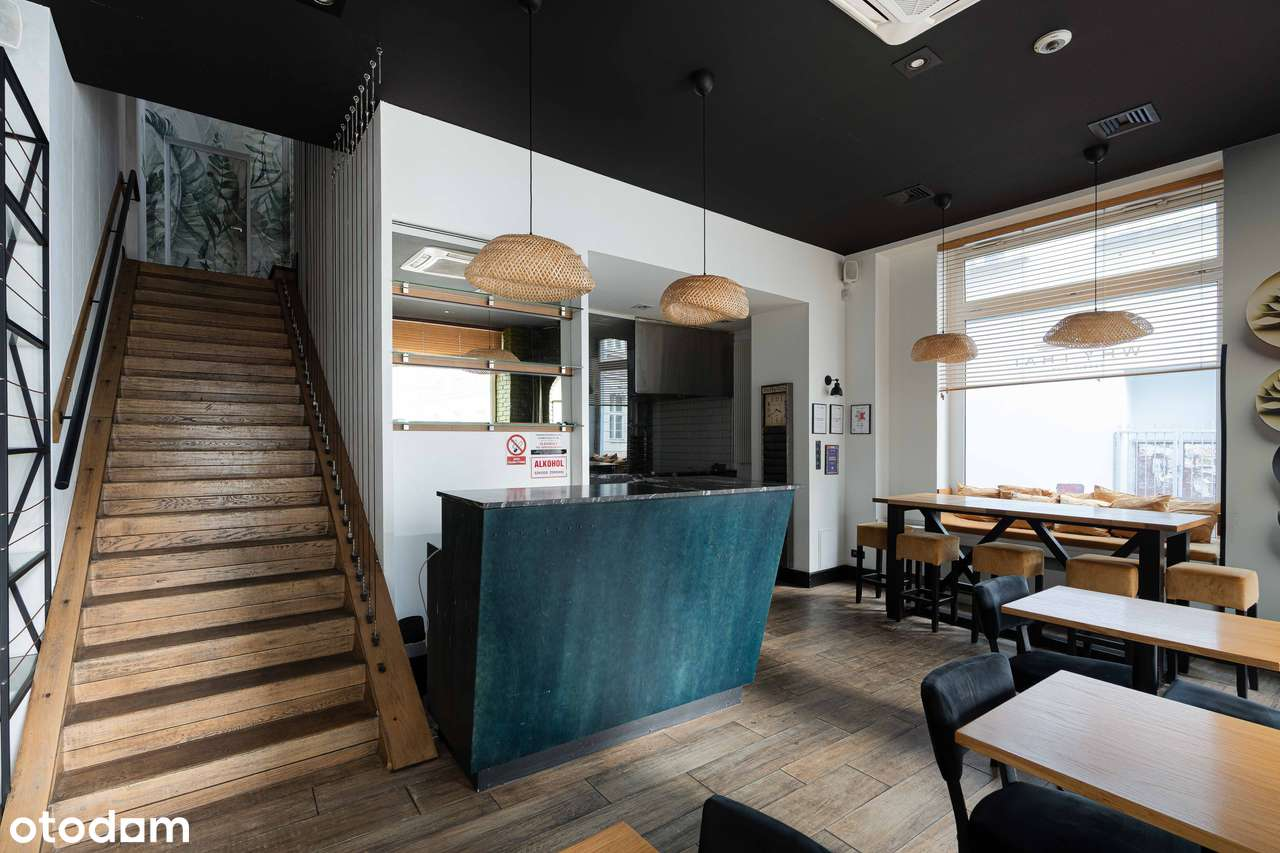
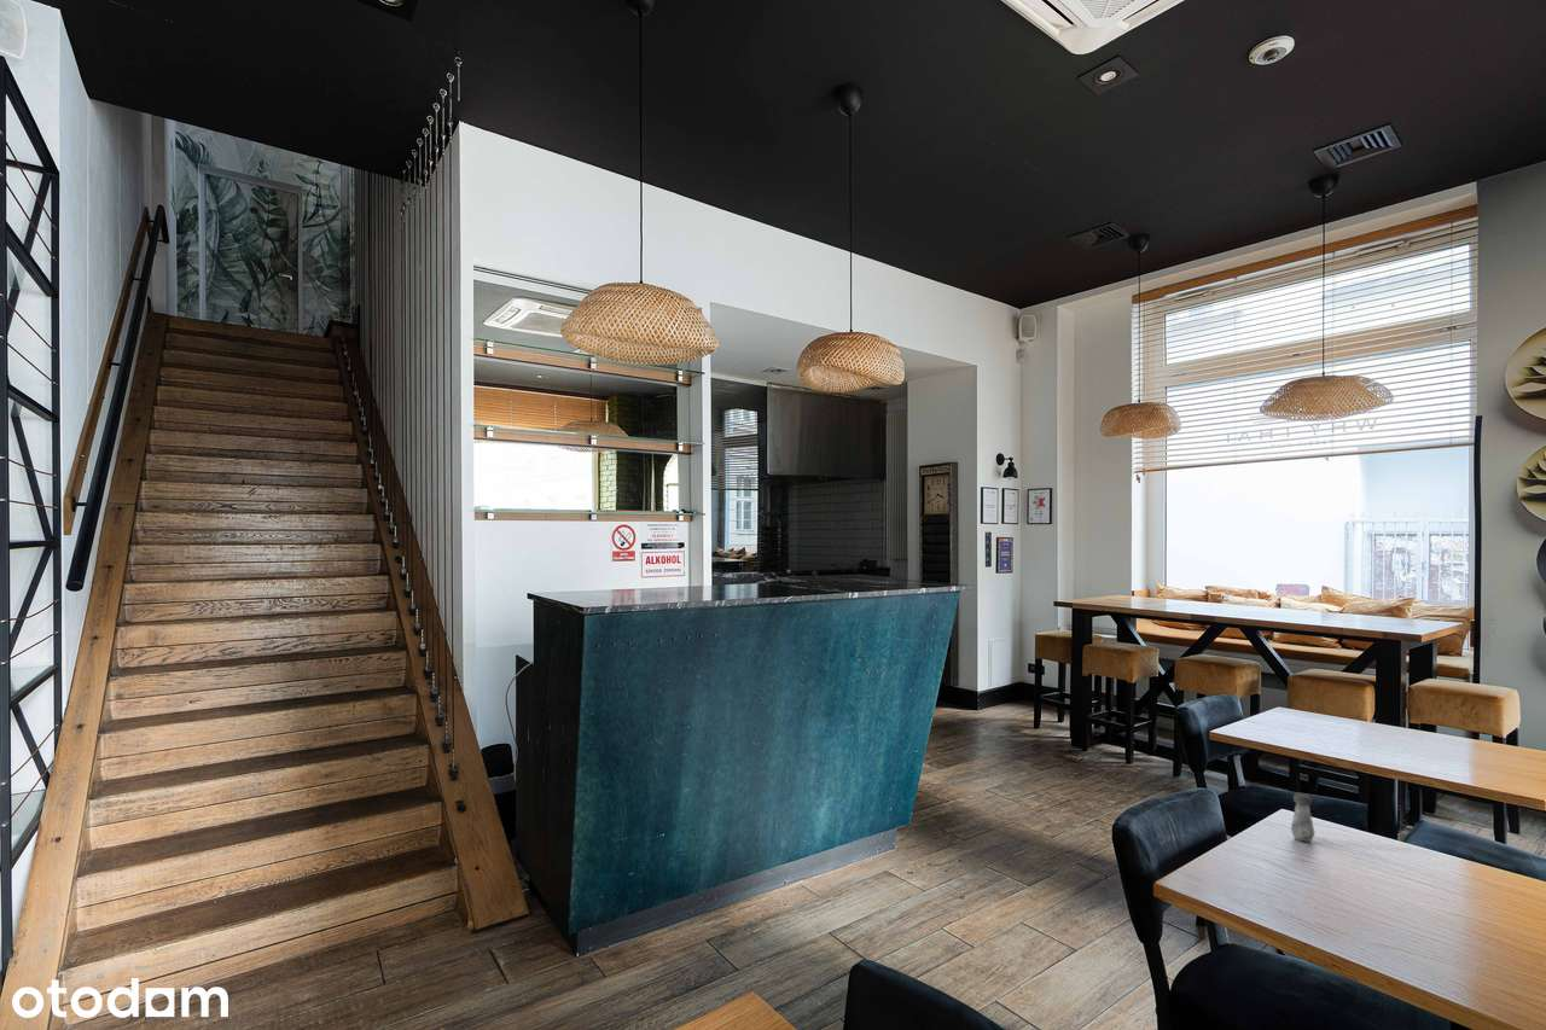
+ salt shaker [1290,792,1317,843]
